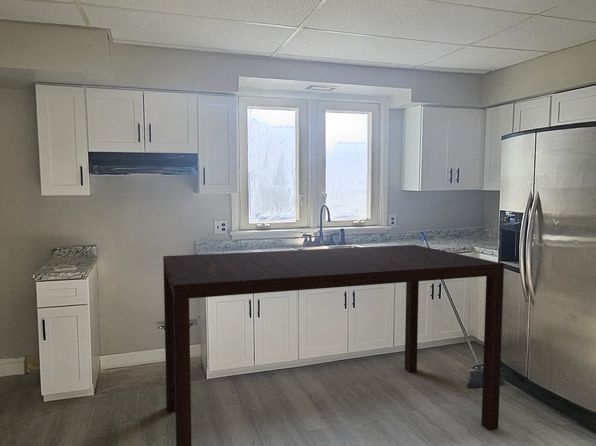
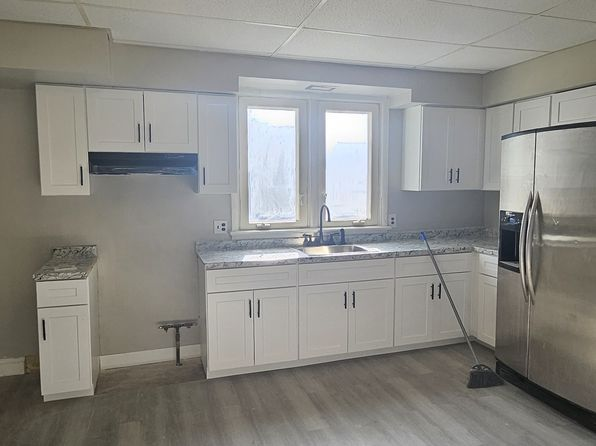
- dining table [162,244,505,446]
